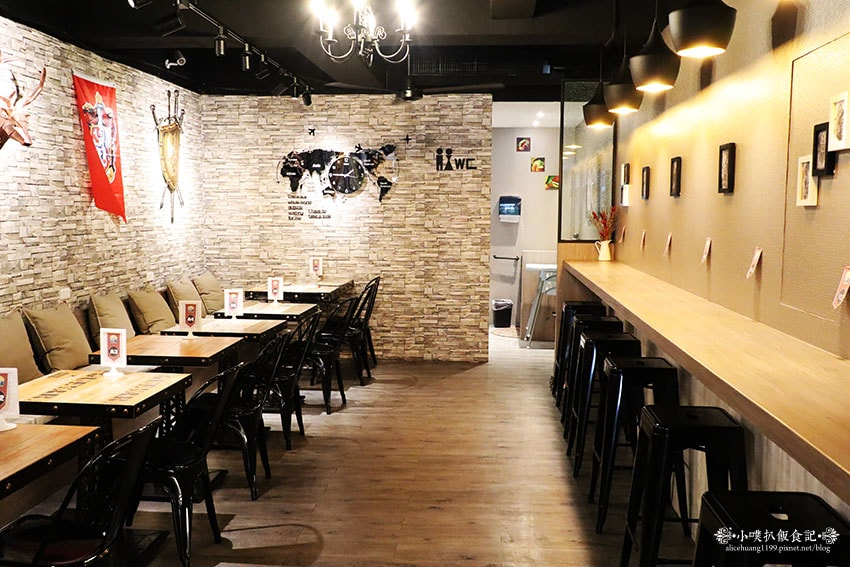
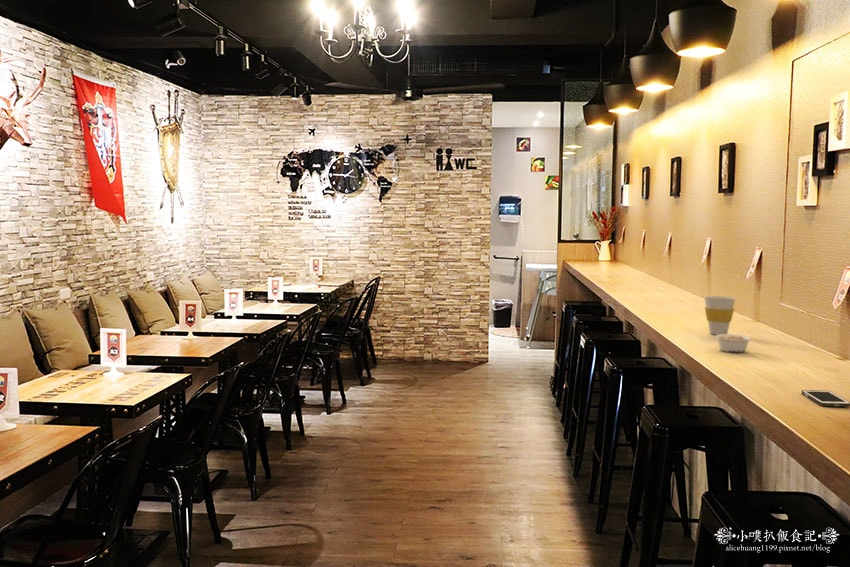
+ cell phone [801,389,850,408]
+ legume [714,333,752,353]
+ cup [703,295,737,336]
